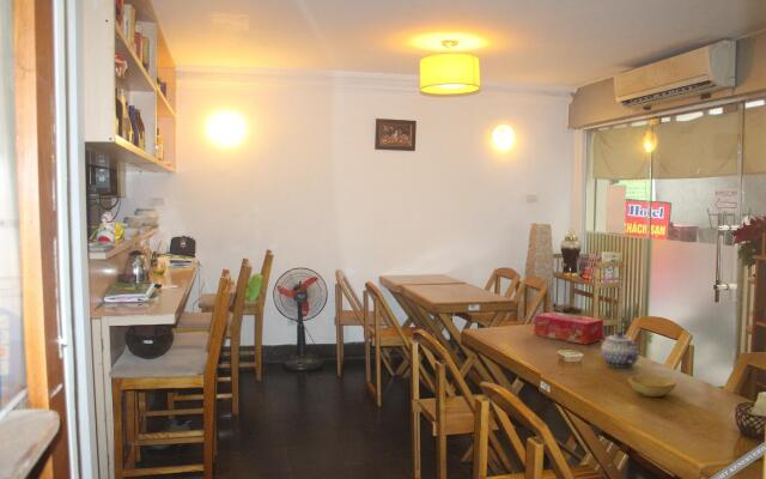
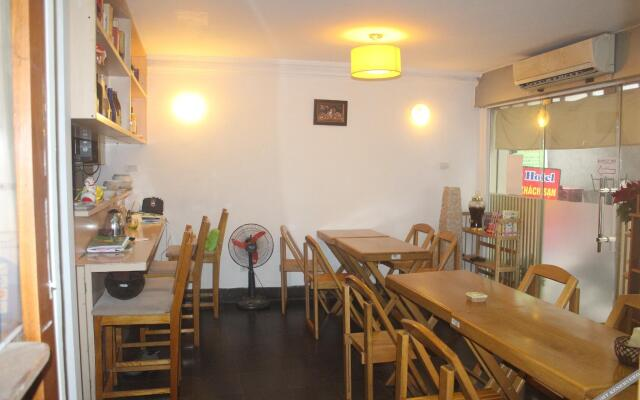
- bowl [627,374,677,398]
- teapot [600,331,640,369]
- tissue box [534,310,604,345]
